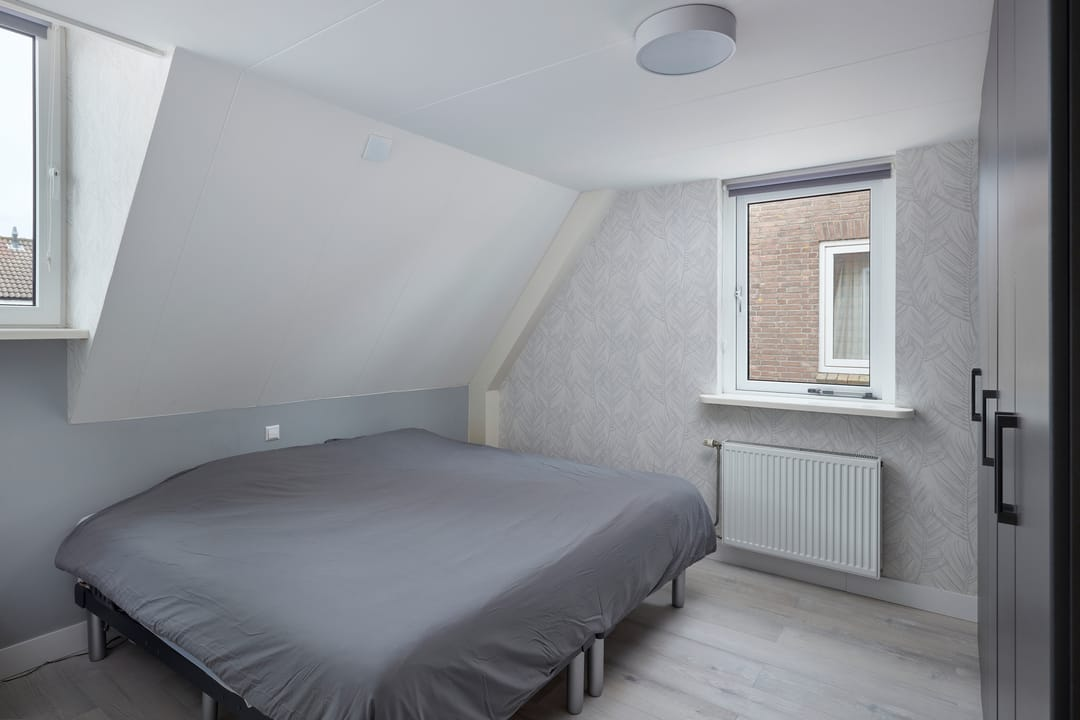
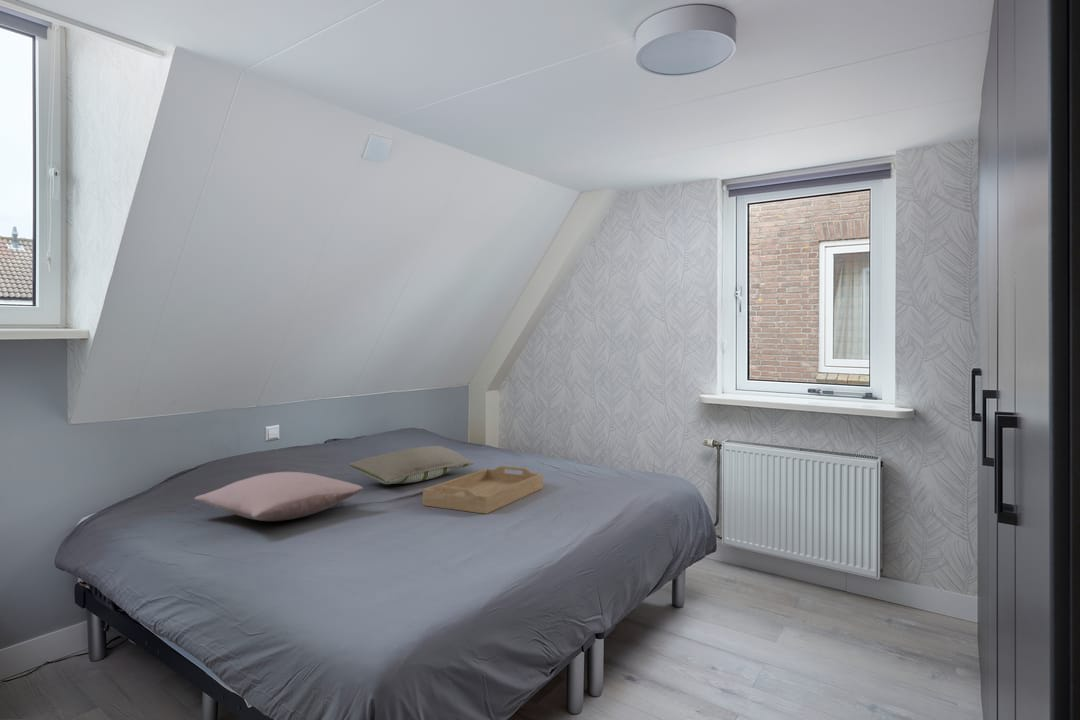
+ serving tray [422,465,544,515]
+ pillow [347,445,476,485]
+ pillow [194,471,364,522]
